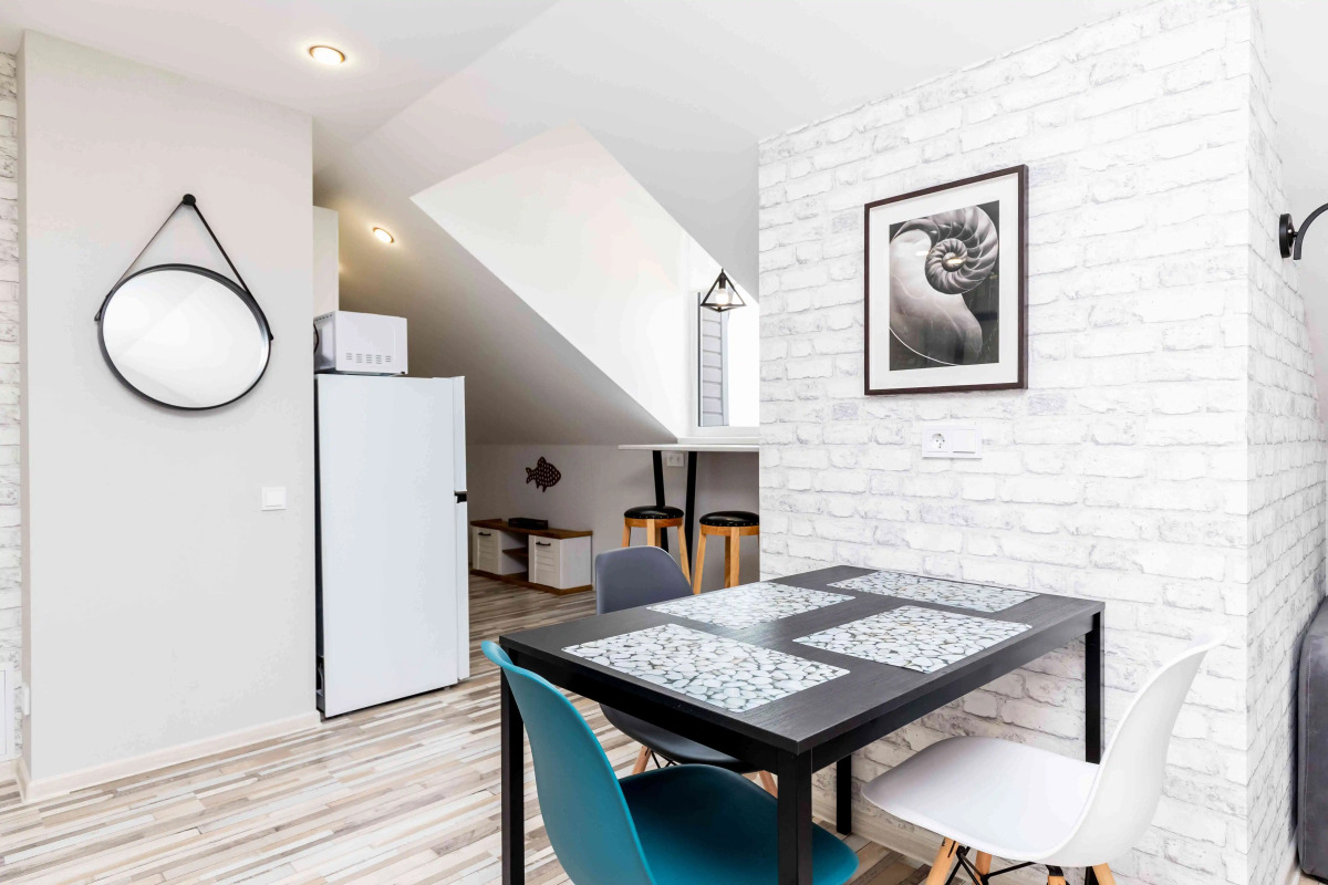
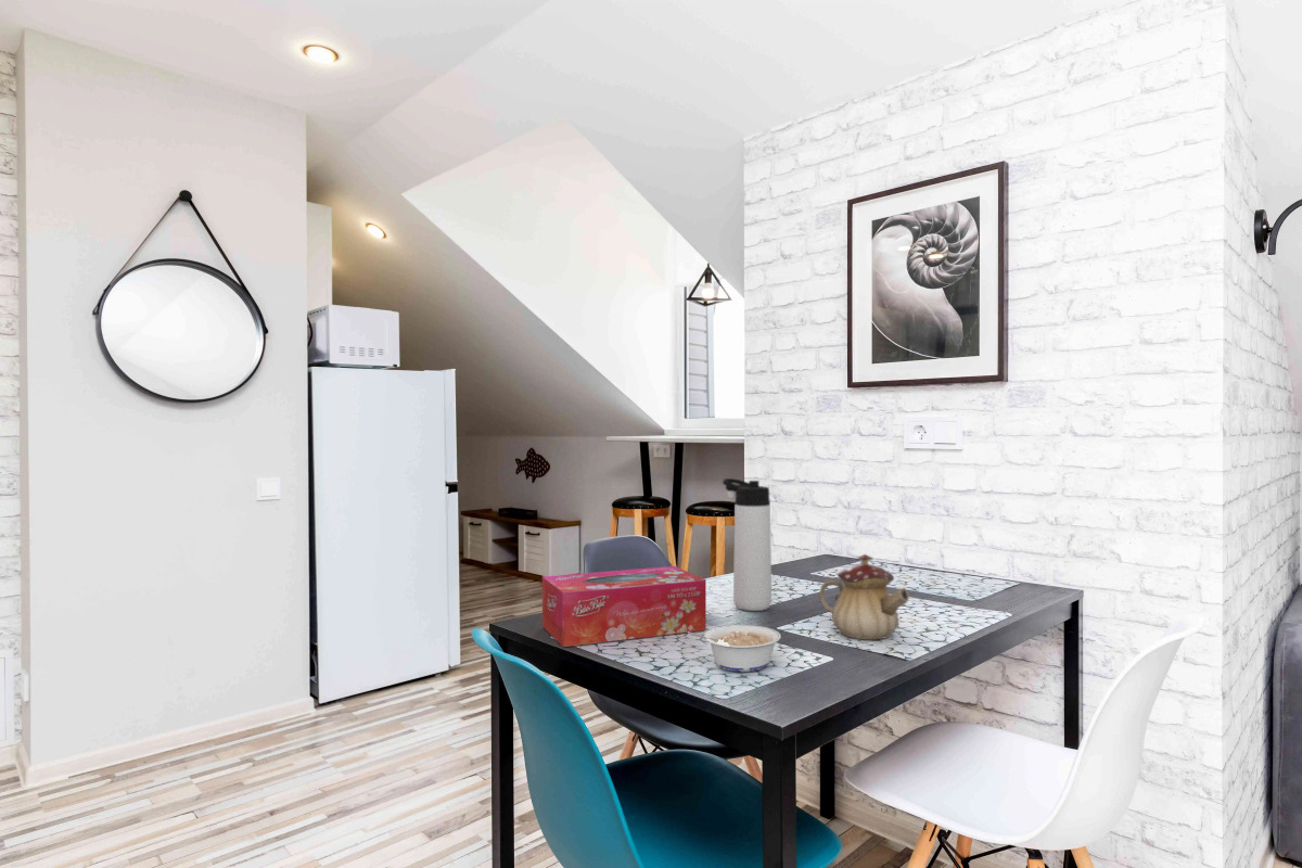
+ legume [688,624,781,673]
+ thermos bottle [722,477,773,612]
+ teapot [818,553,910,641]
+ tissue box [541,565,707,648]
